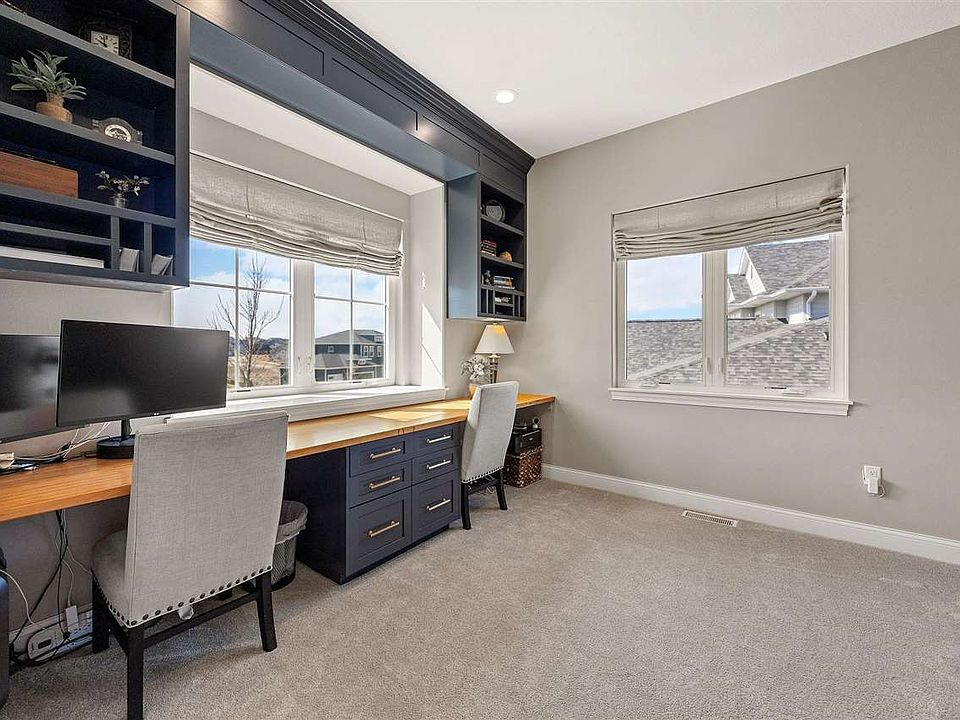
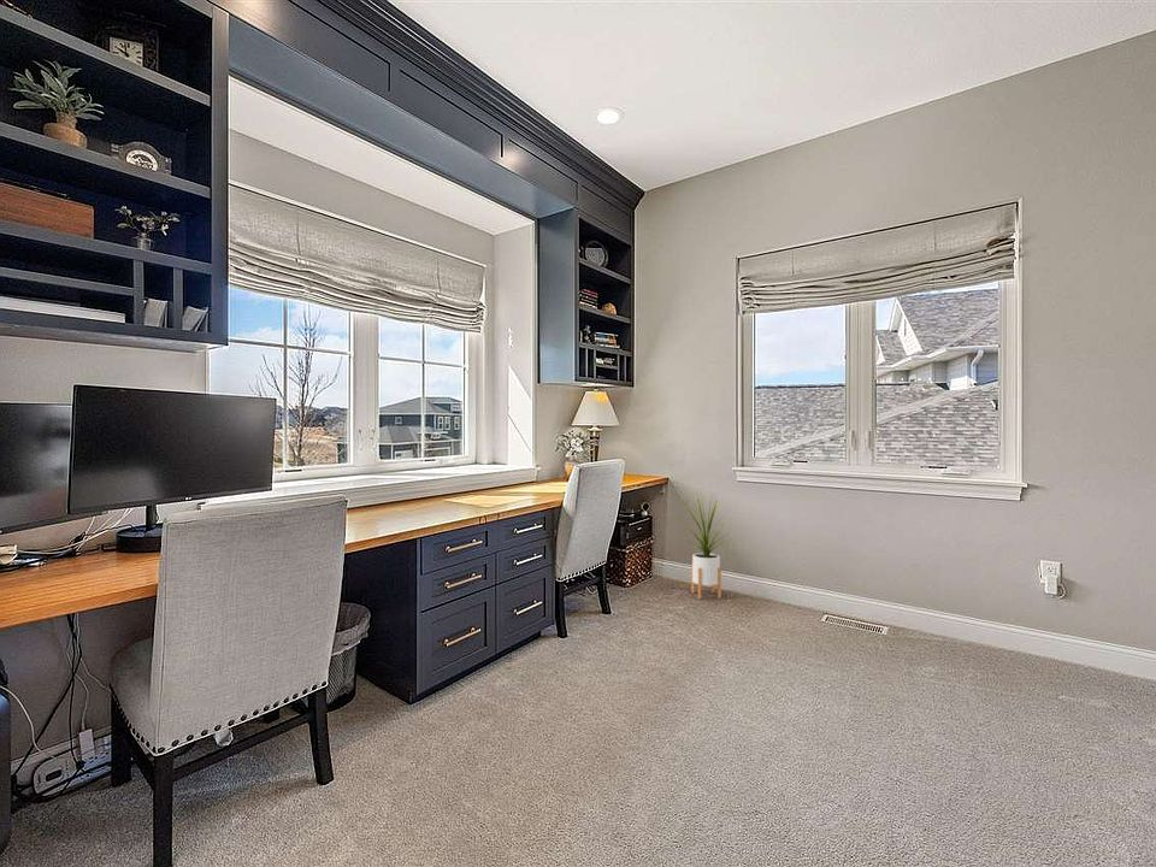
+ house plant [677,490,733,600]
